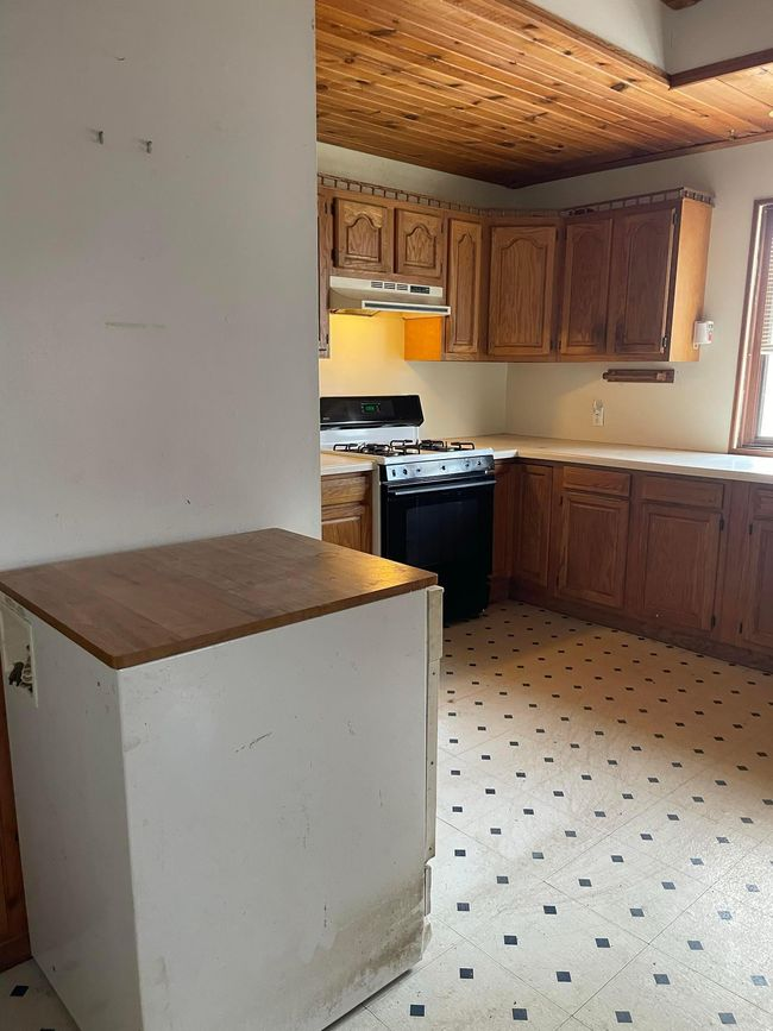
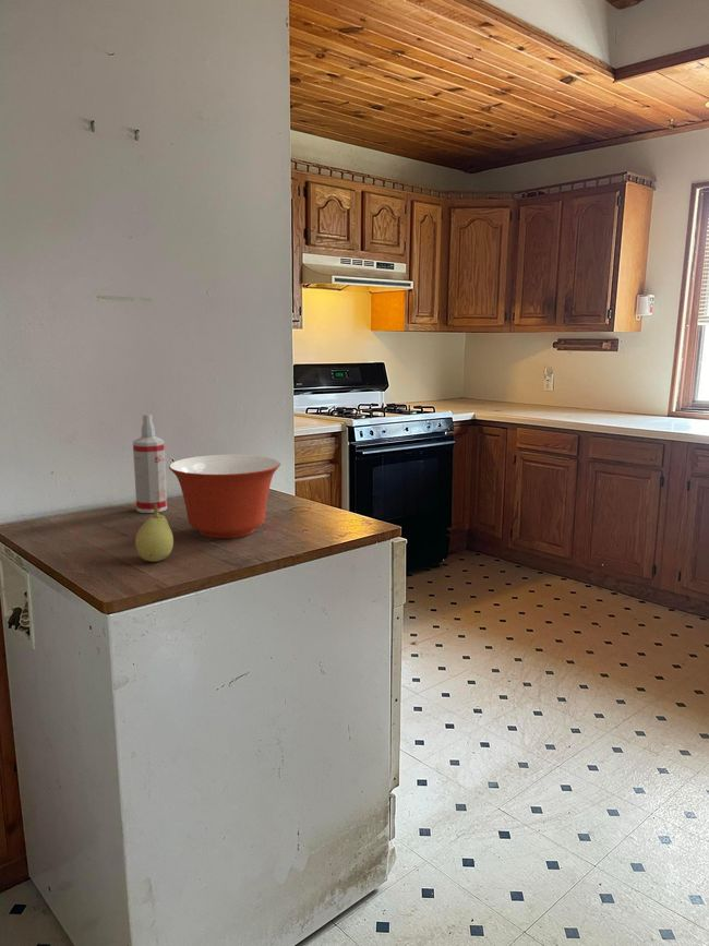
+ spray bottle [132,414,168,514]
+ fruit [134,502,175,563]
+ mixing bowl [168,454,281,539]
